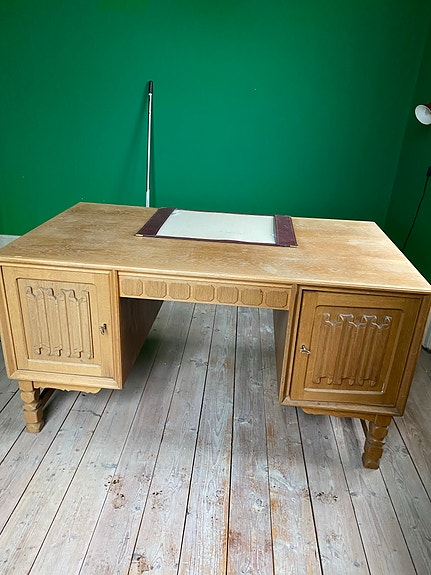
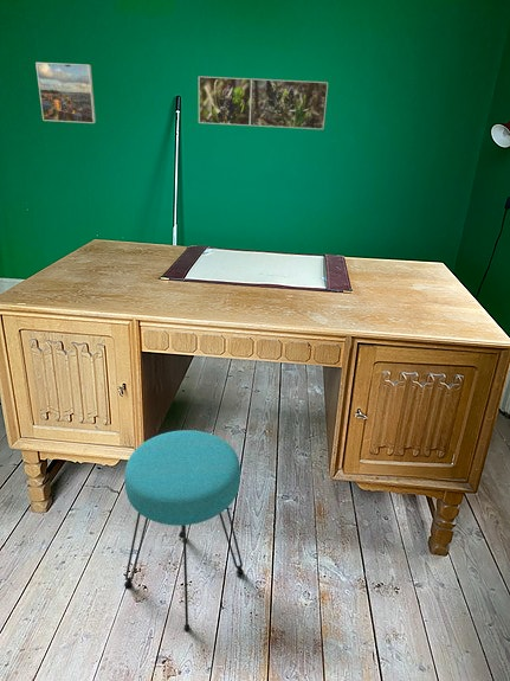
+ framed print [198,76,329,130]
+ stool [123,429,245,632]
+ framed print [34,62,97,124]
